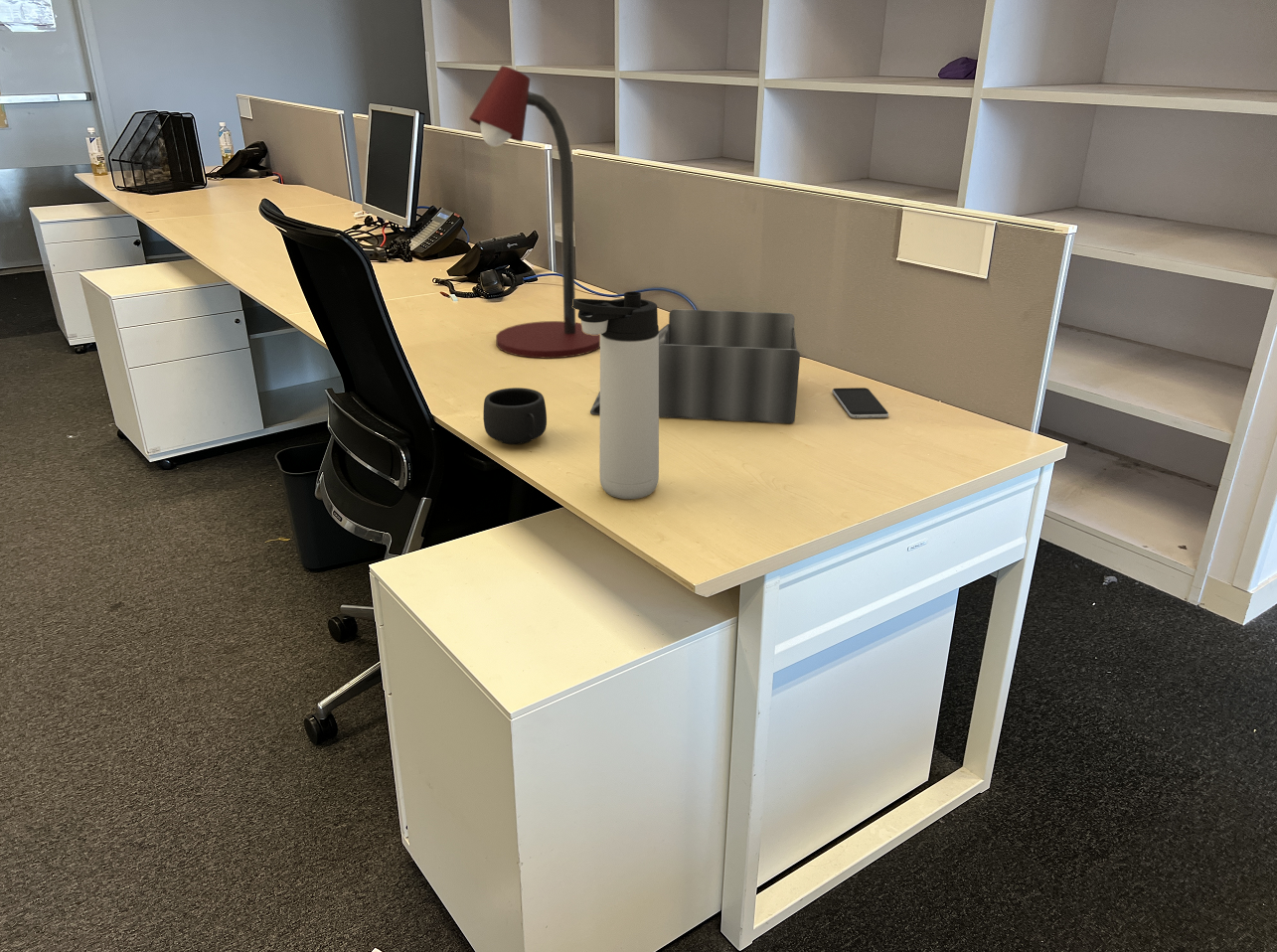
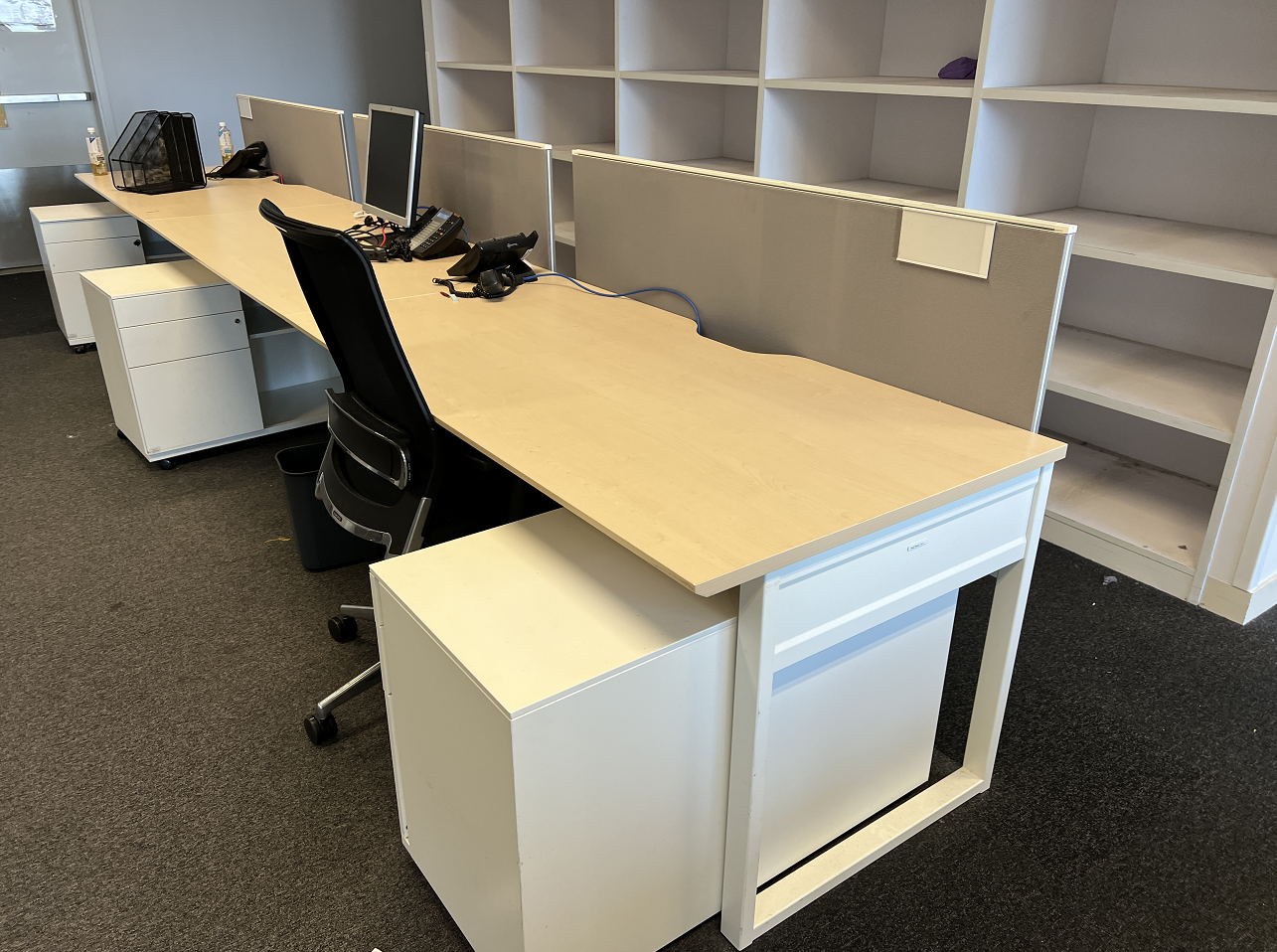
- smartphone [831,387,889,419]
- mug [482,387,548,445]
- thermos bottle [572,290,660,500]
- desk organizer [589,308,801,424]
- desk lamp [468,65,600,360]
